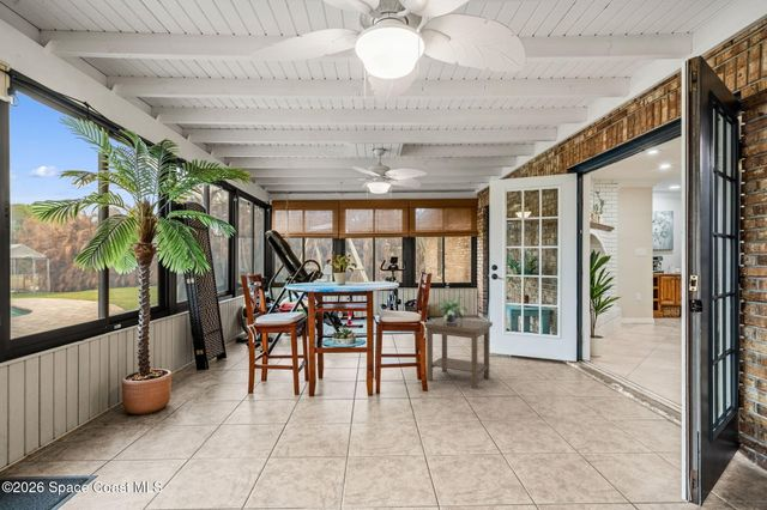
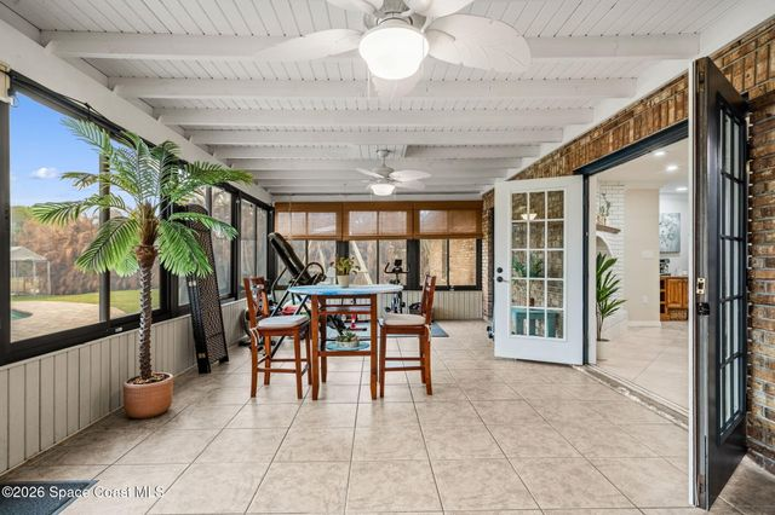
- side table [424,317,494,390]
- potted plant [433,296,469,323]
